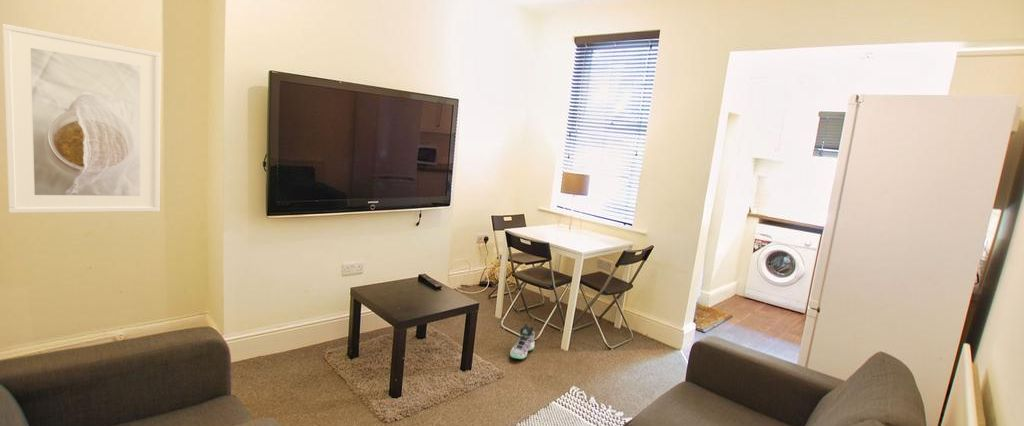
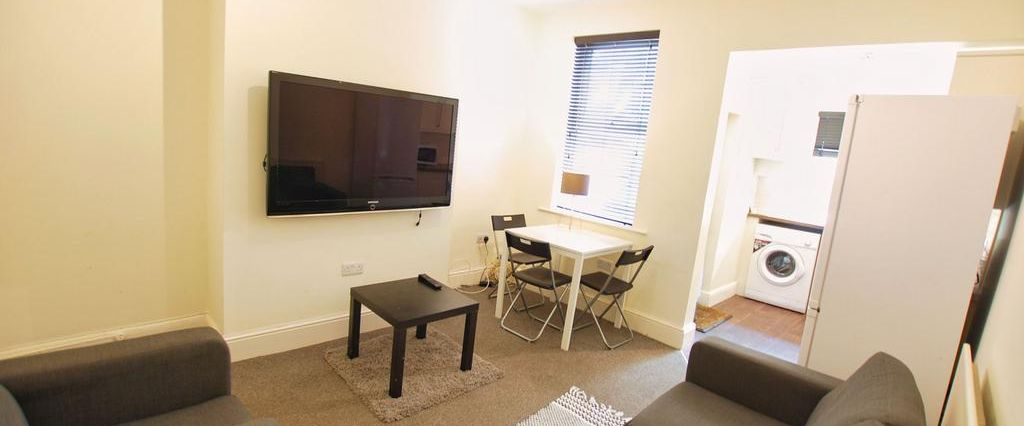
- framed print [2,23,162,214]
- sneaker [509,322,536,360]
